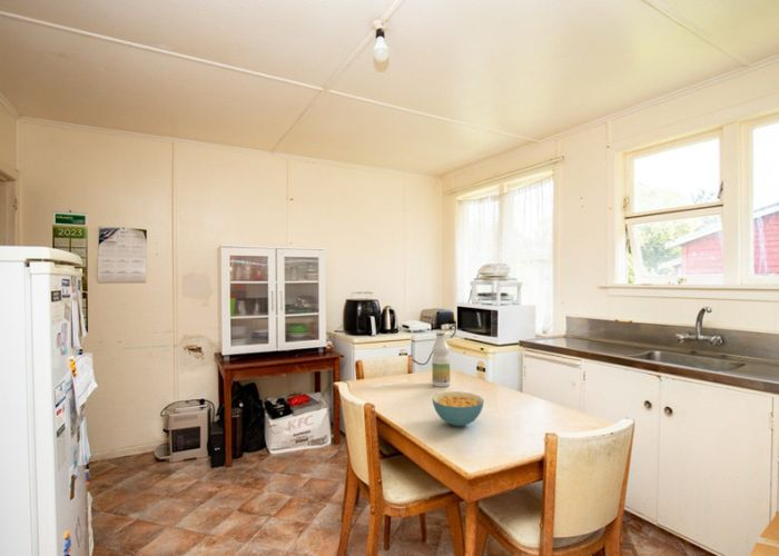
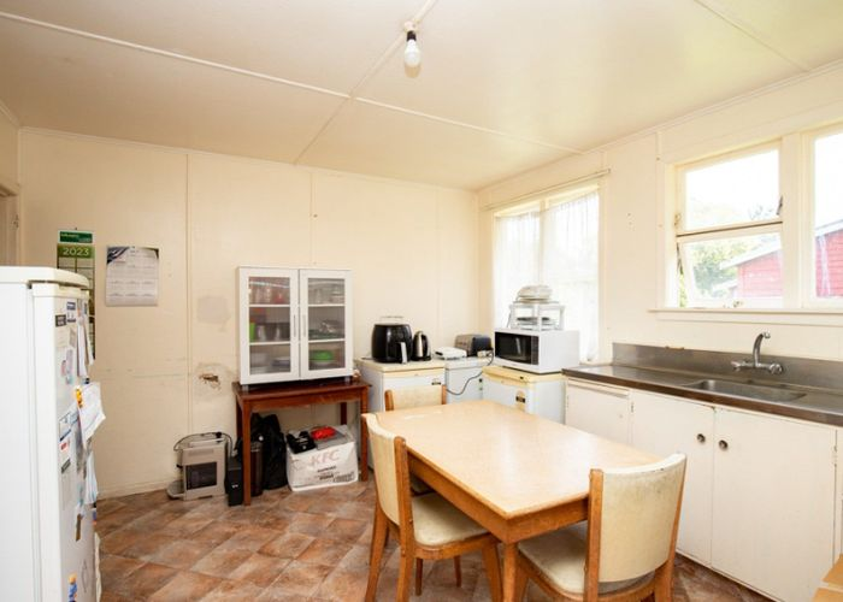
- cereal bowl [431,390,485,428]
- bottle [431,331,451,388]
